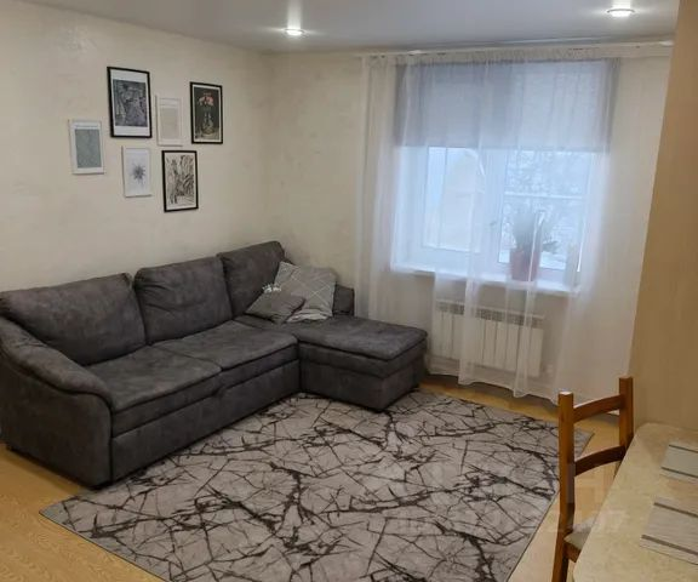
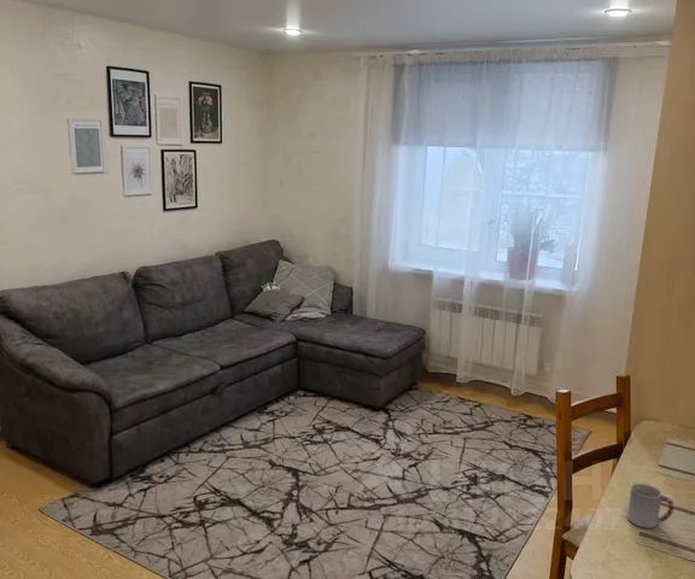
+ cup [626,482,676,530]
